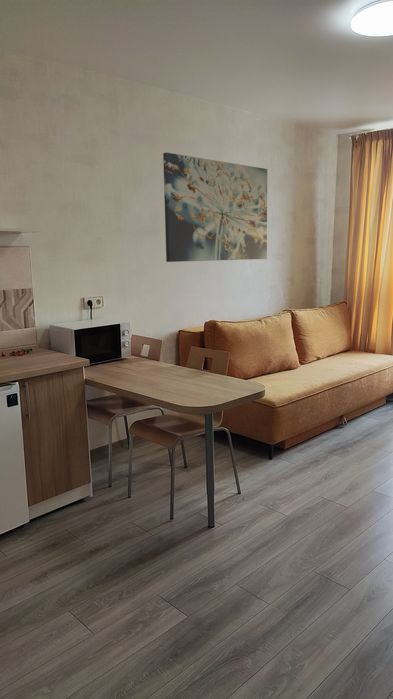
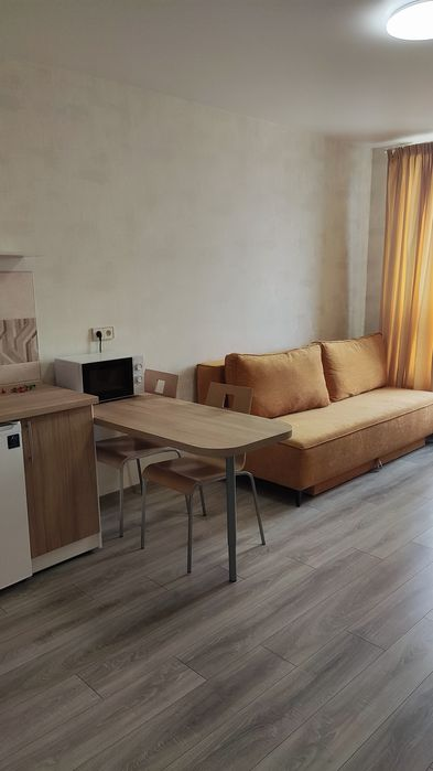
- wall art [162,152,268,263]
